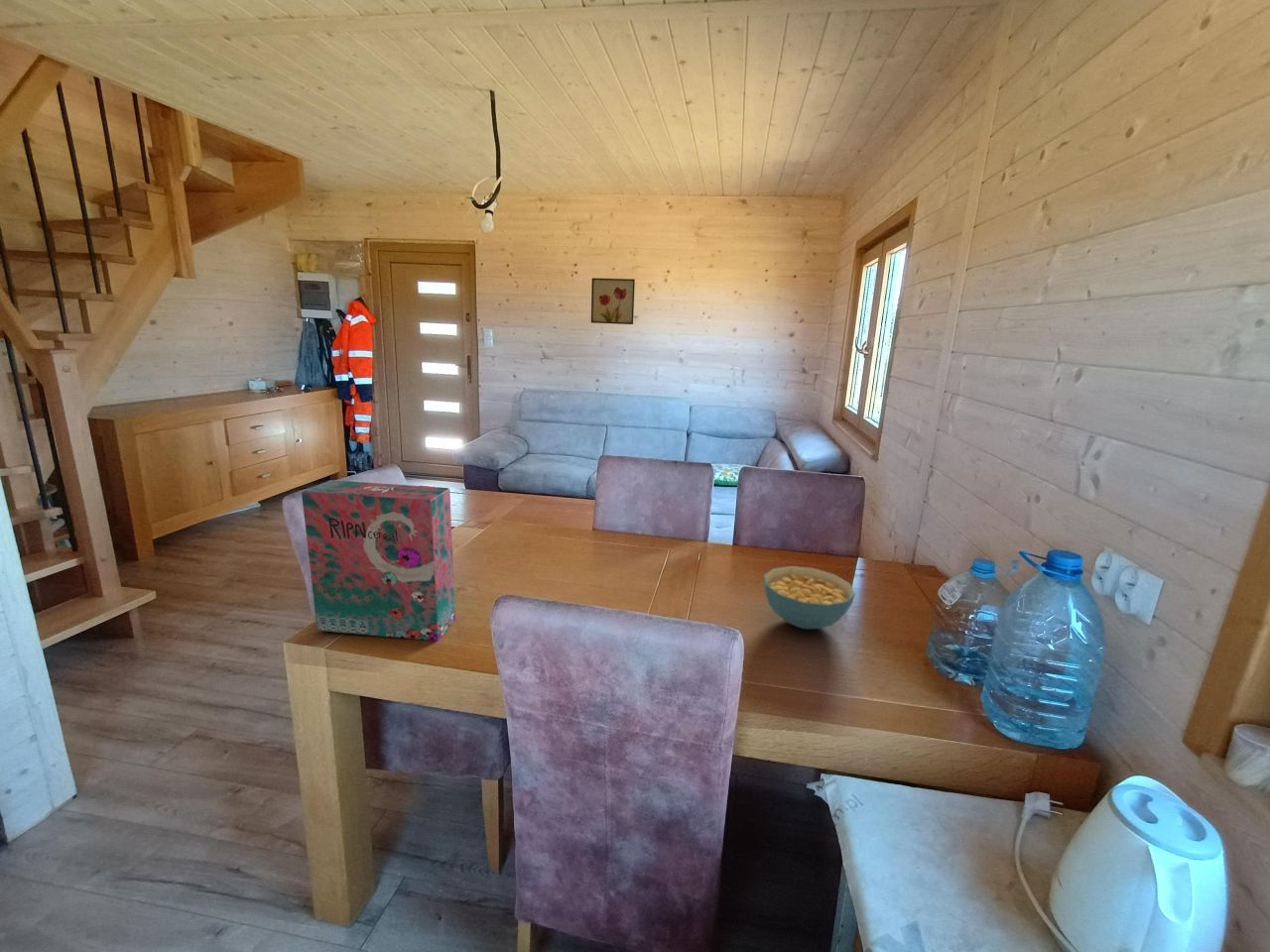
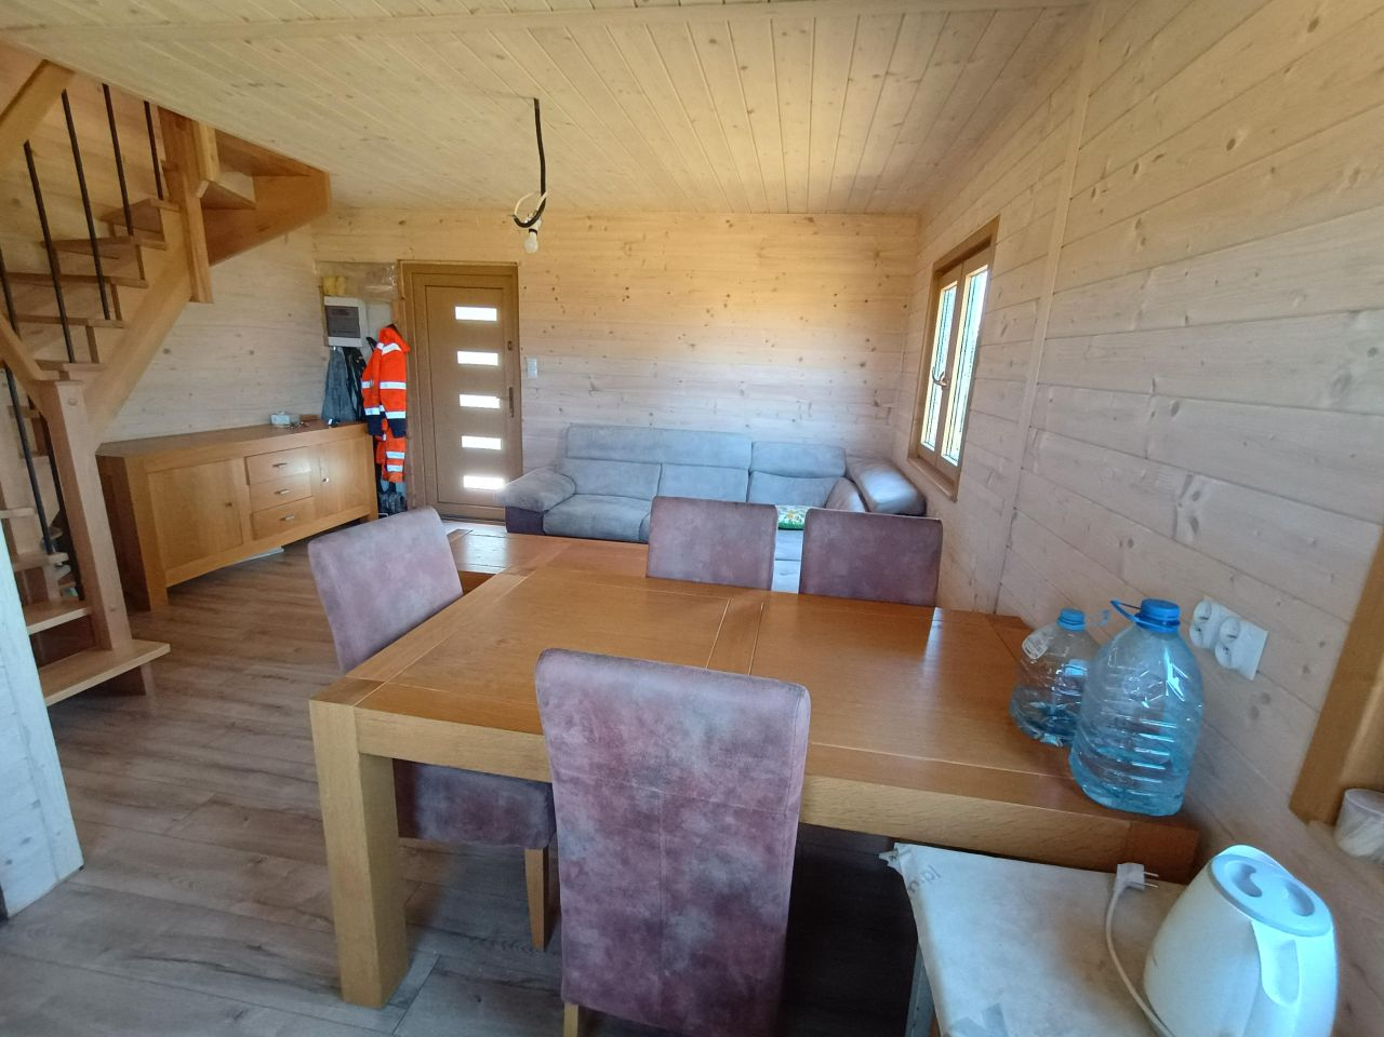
- cereal bowl [763,565,856,631]
- cereal box [301,479,456,642]
- wall art [590,277,636,325]
